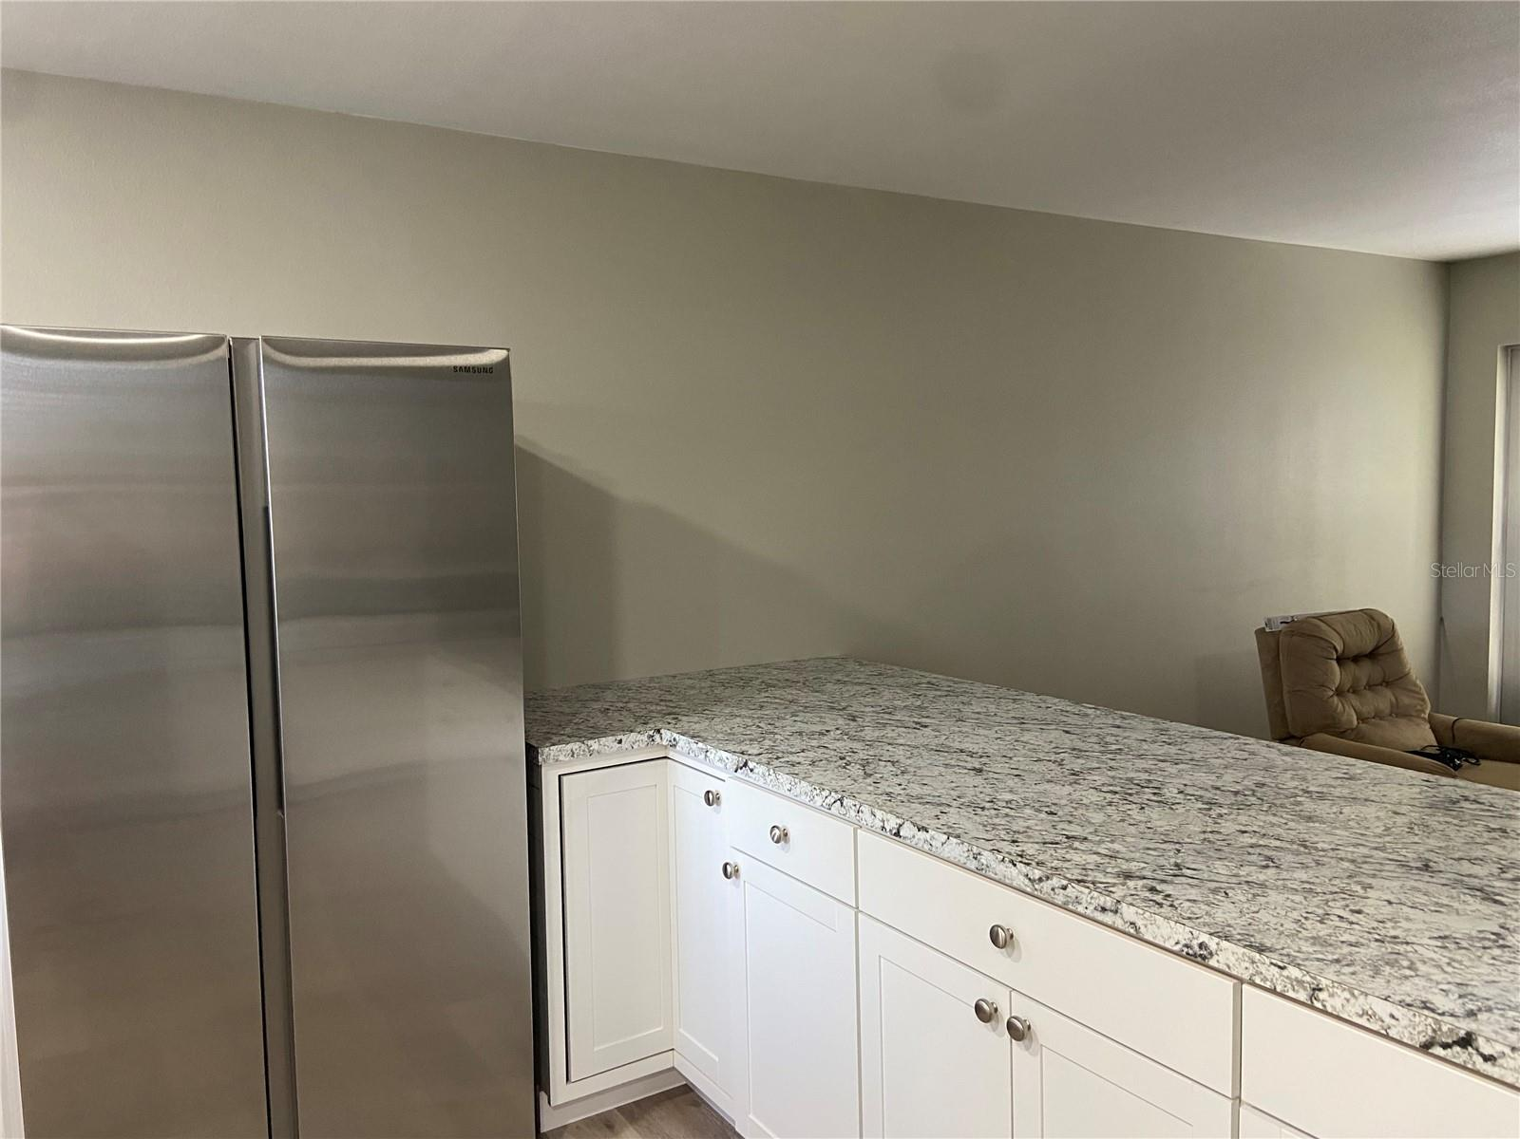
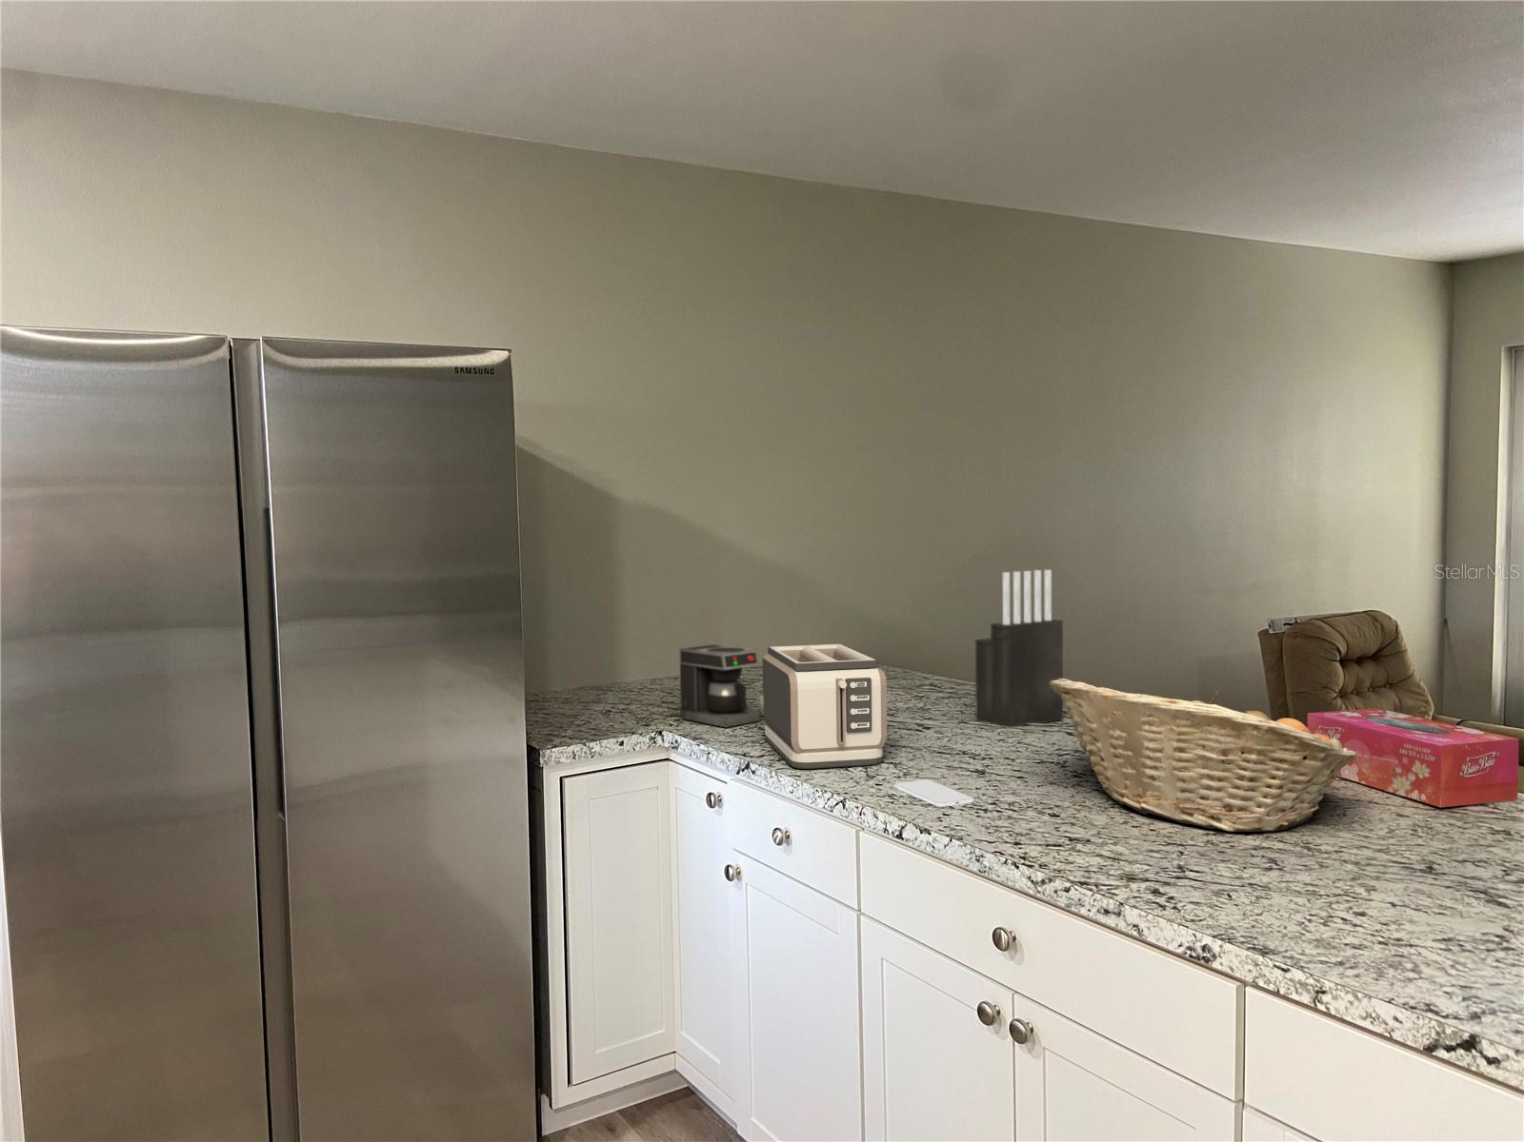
+ coffee maker [679,643,764,728]
+ fruit basket [1050,678,1357,833]
+ tissue box [1307,707,1519,809]
+ knife block [974,569,1064,729]
+ toaster [761,643,888,770]
+ smartphone [894,779,974,809]
